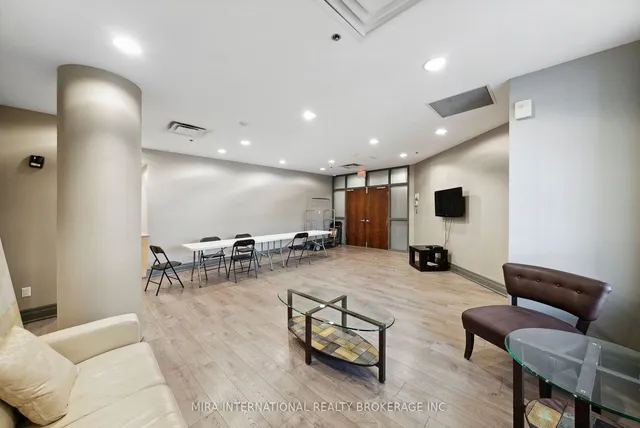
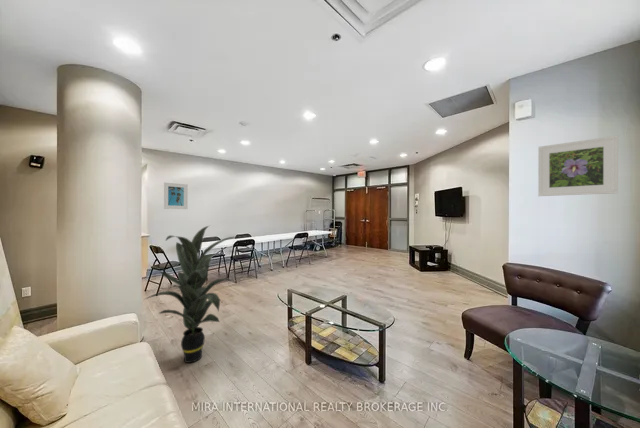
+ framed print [537,135,619,197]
+ indoor plant [144,225,236,364]
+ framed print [163,182,189,210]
